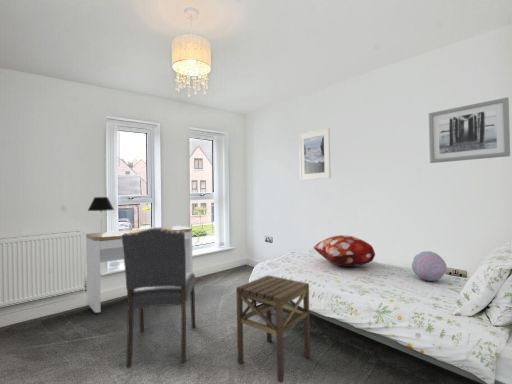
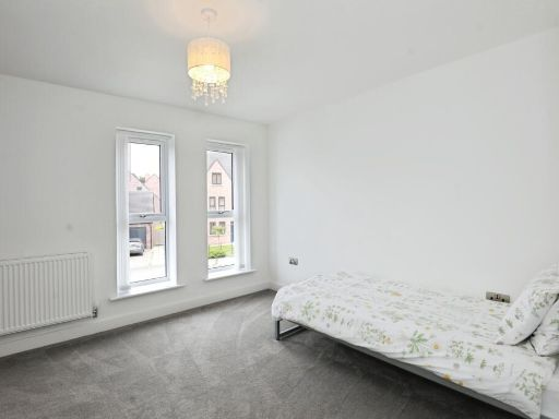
- cushion [411,250,448,282]
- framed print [298,127,332,181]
- wall art [428,96,511,164]
- desk [85,225,194,314]
- chair [121,226,196,368]
- decorative pillow [312,234,376,268]
- table lamp [87,196,115,235]
- side table [235,274,311,384]
